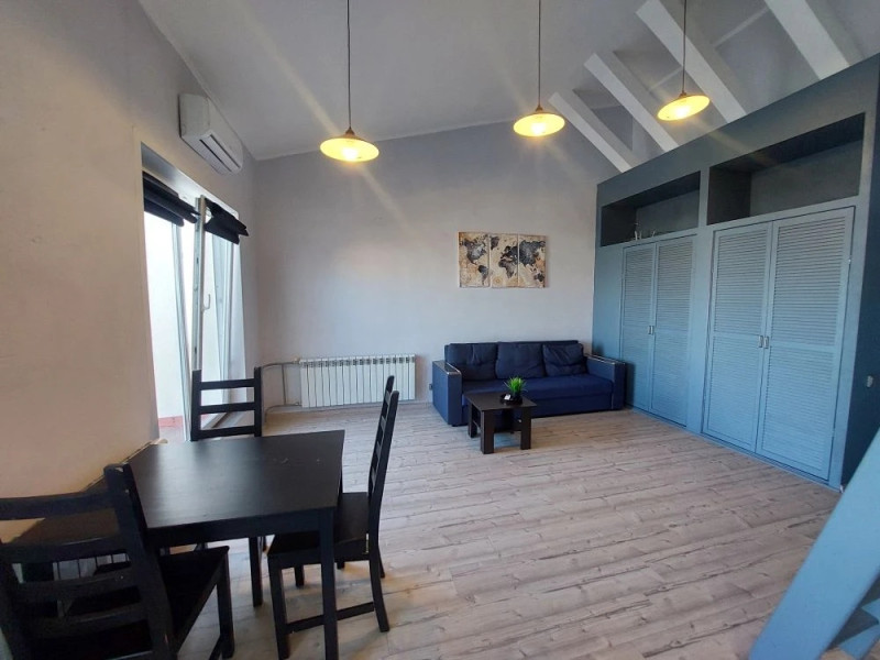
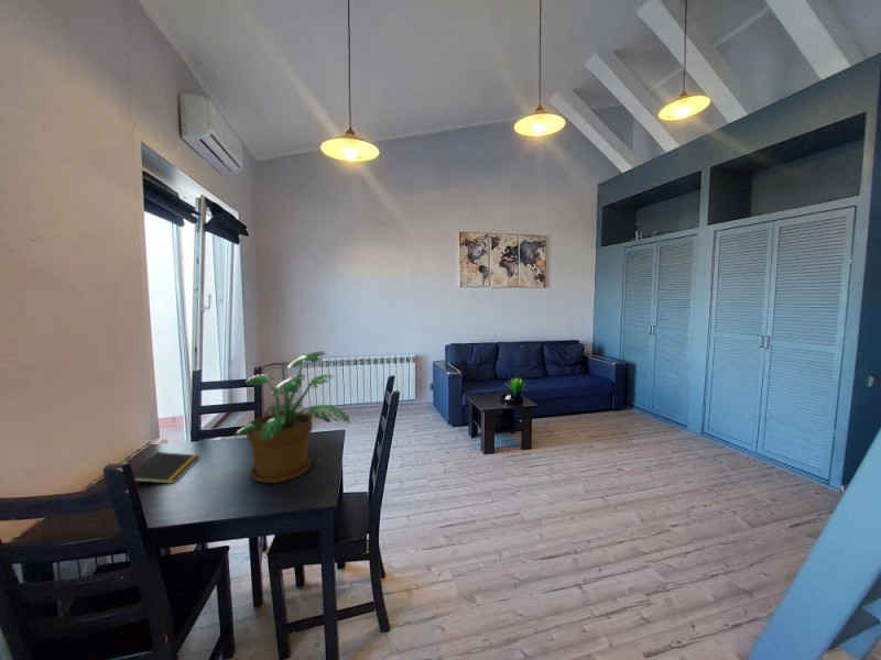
+ notepad [132,451,200,485]
+ potted plant [233,351,350,484]
